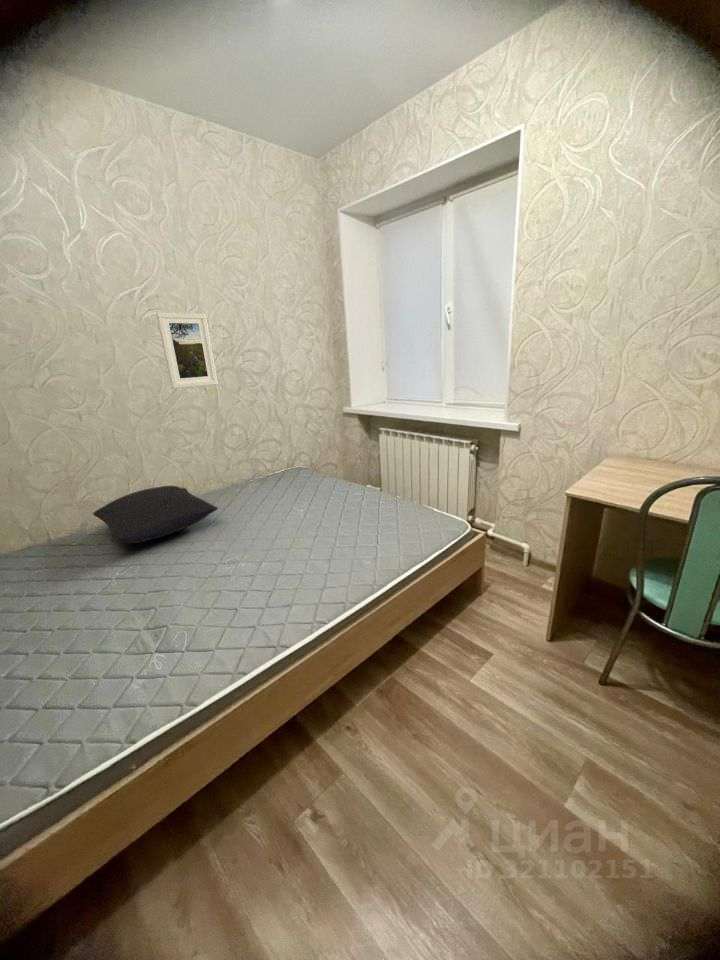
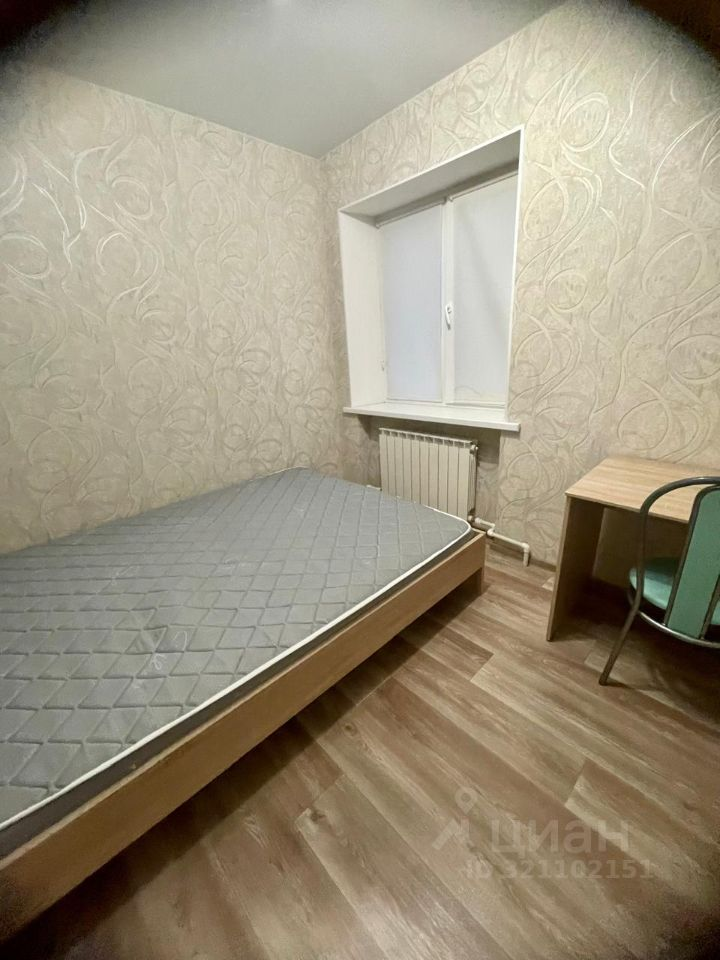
- pillow [92,485,219,544]
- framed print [155,311,219,389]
